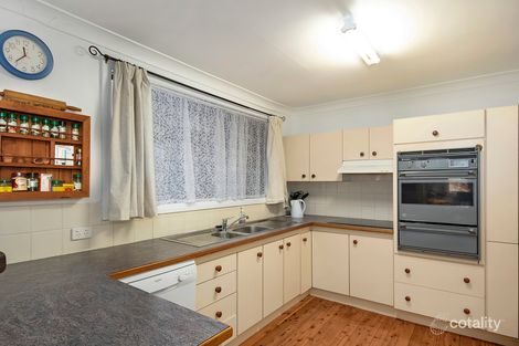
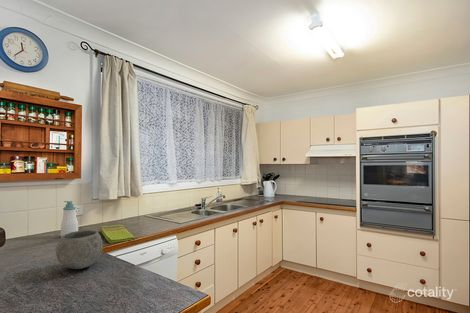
+ dish towel [99,224,136,244]
+ bowl [54,229,104,270]
+ soap bottle [60,200,79,237]
